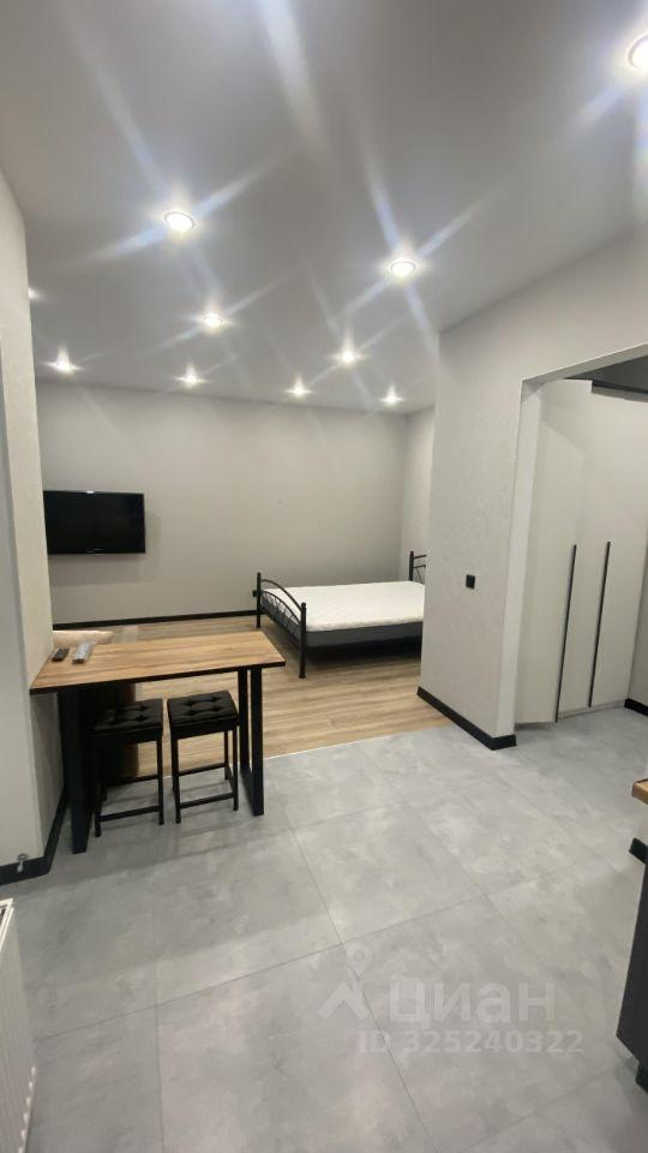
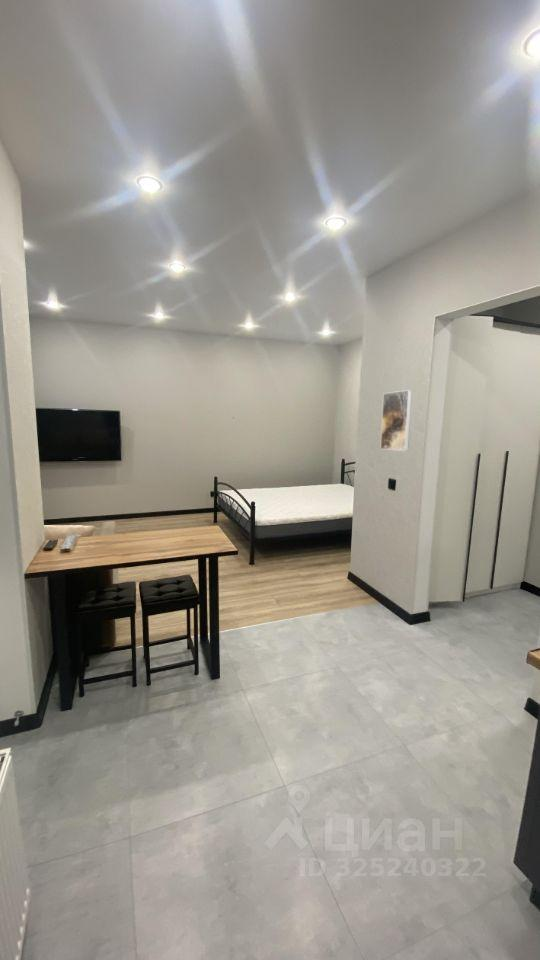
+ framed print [379,389,413,452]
